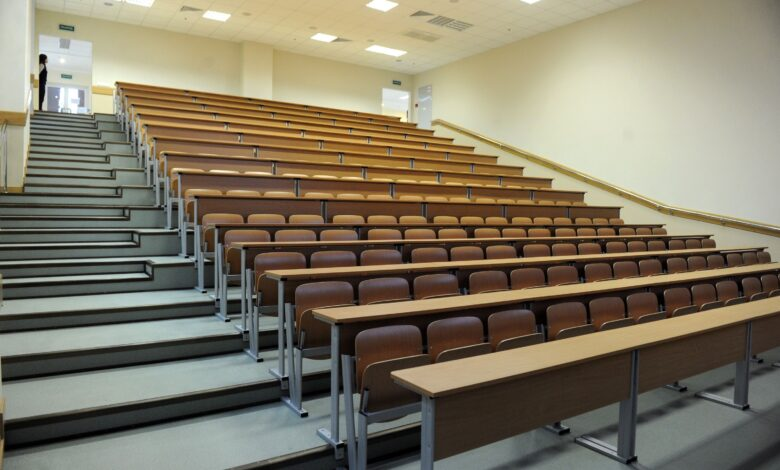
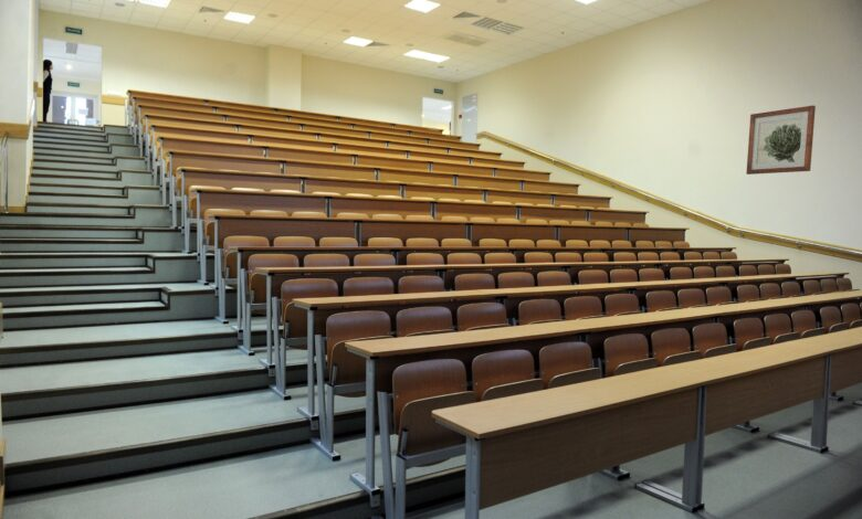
+ wall art [745,104,817,176]
